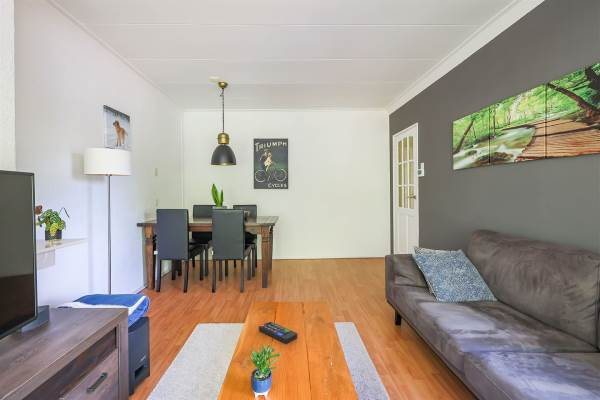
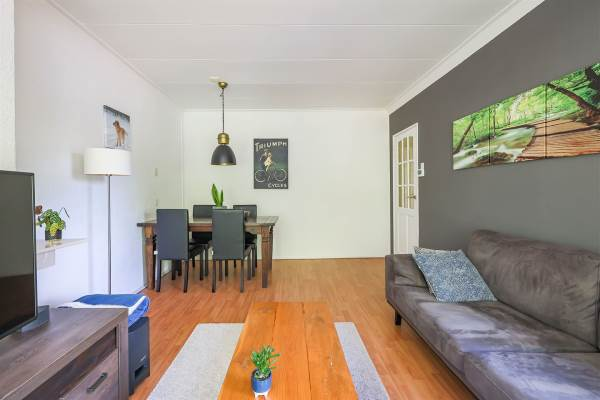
- remote control [258,321,298,345]
